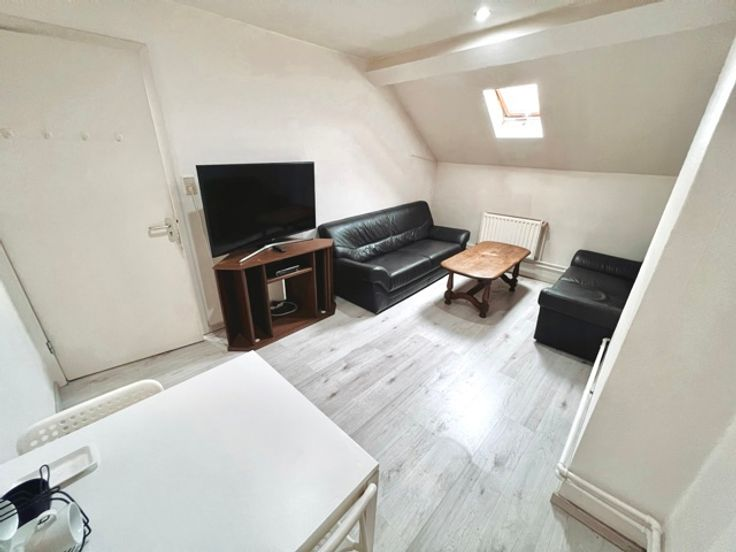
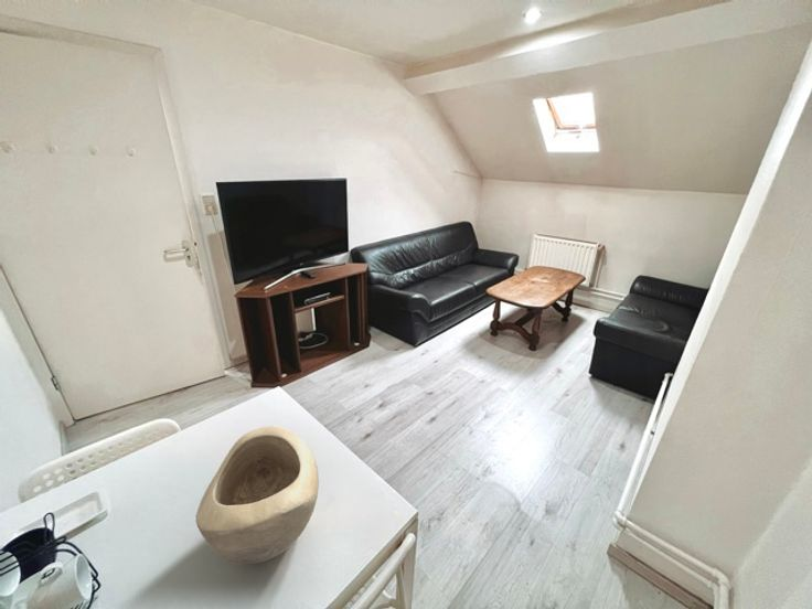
+ decorative bowl [194,425,320,565]
